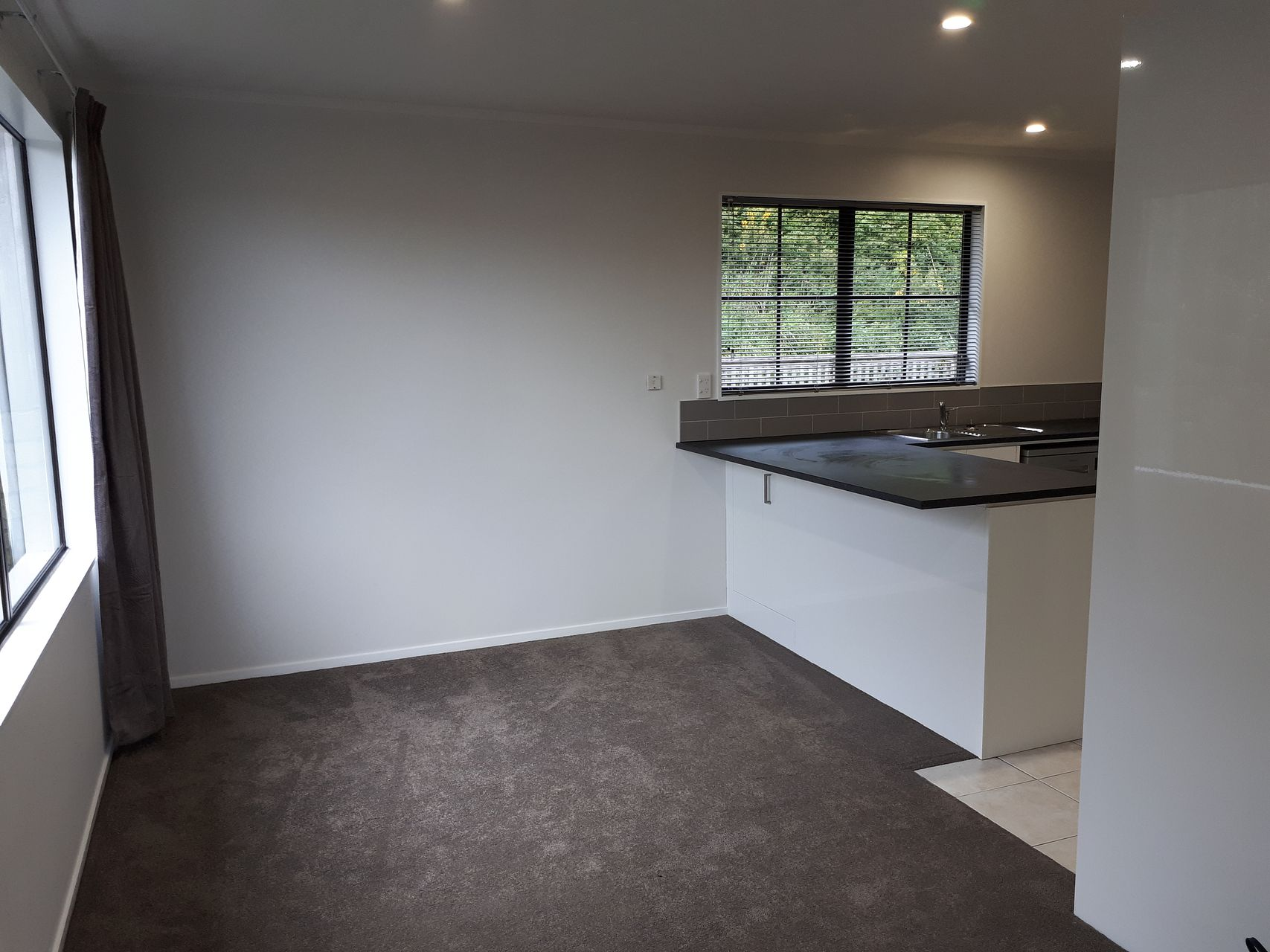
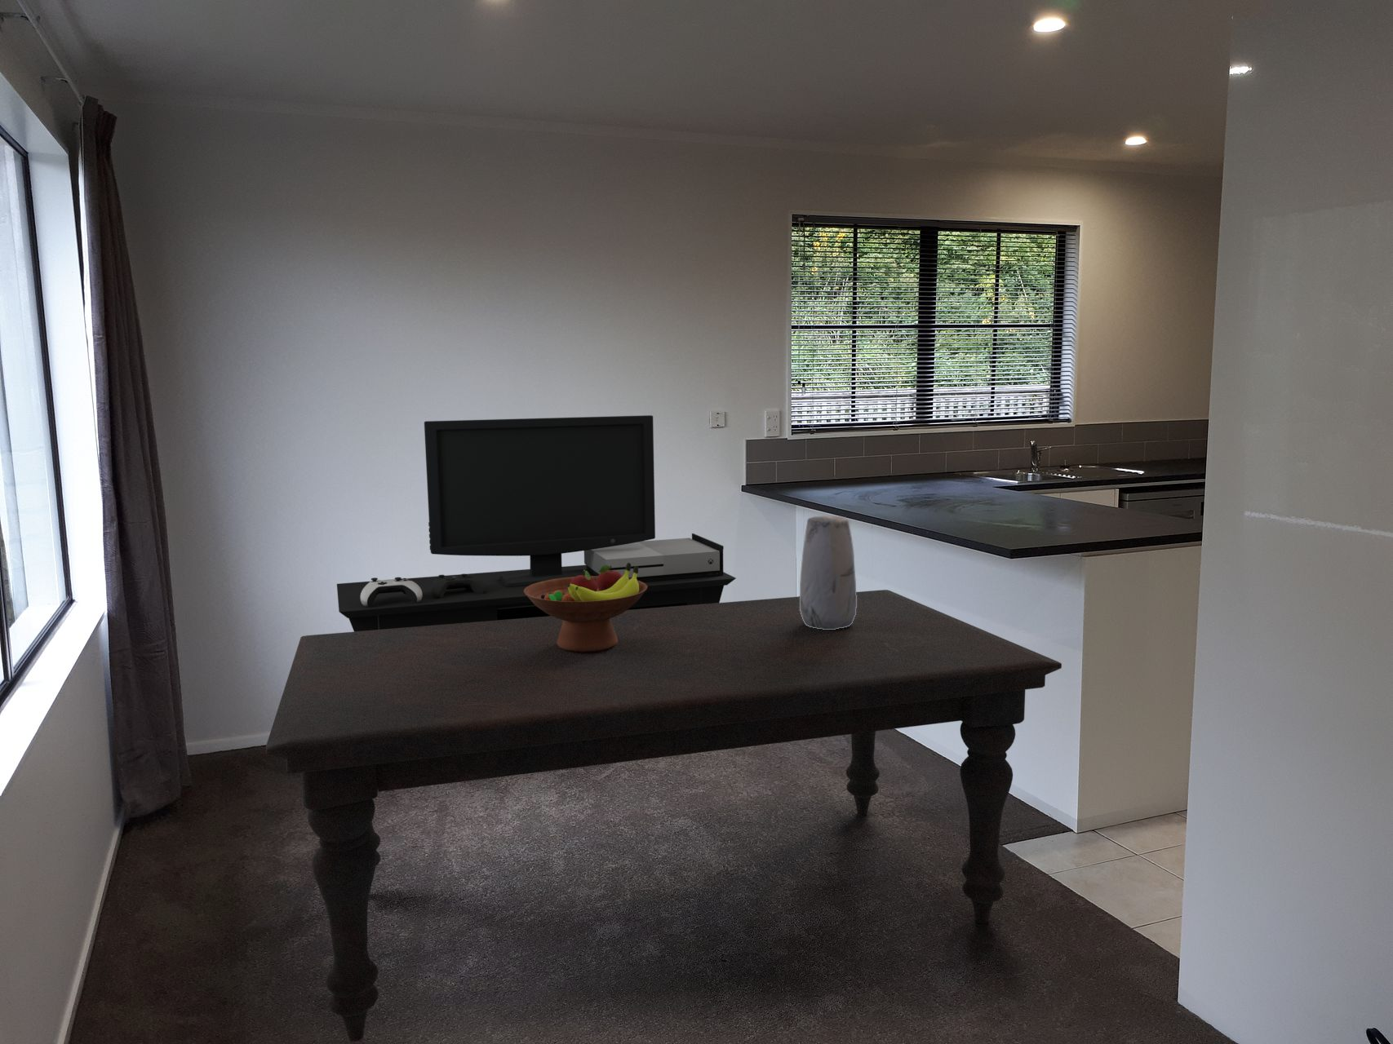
+ media console [337,415,737,632]
+ dining table [265,589,1063,1043]
+ fruit bowl [524,563,647,653]
+ vase [799,515,857,629]
